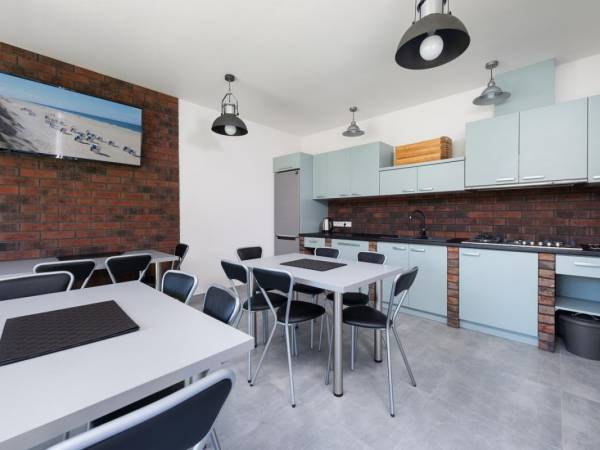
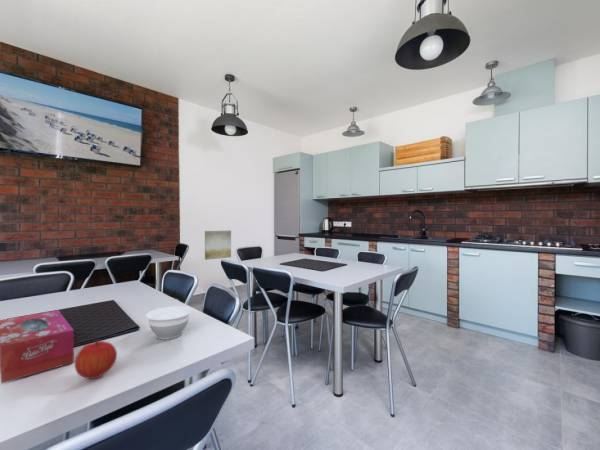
+ tissue box [0,309,75,384]
+ bowl [145,305,193,341]
+ wall art [204,229,232,261]
+ fruit [74,339,118,380]
